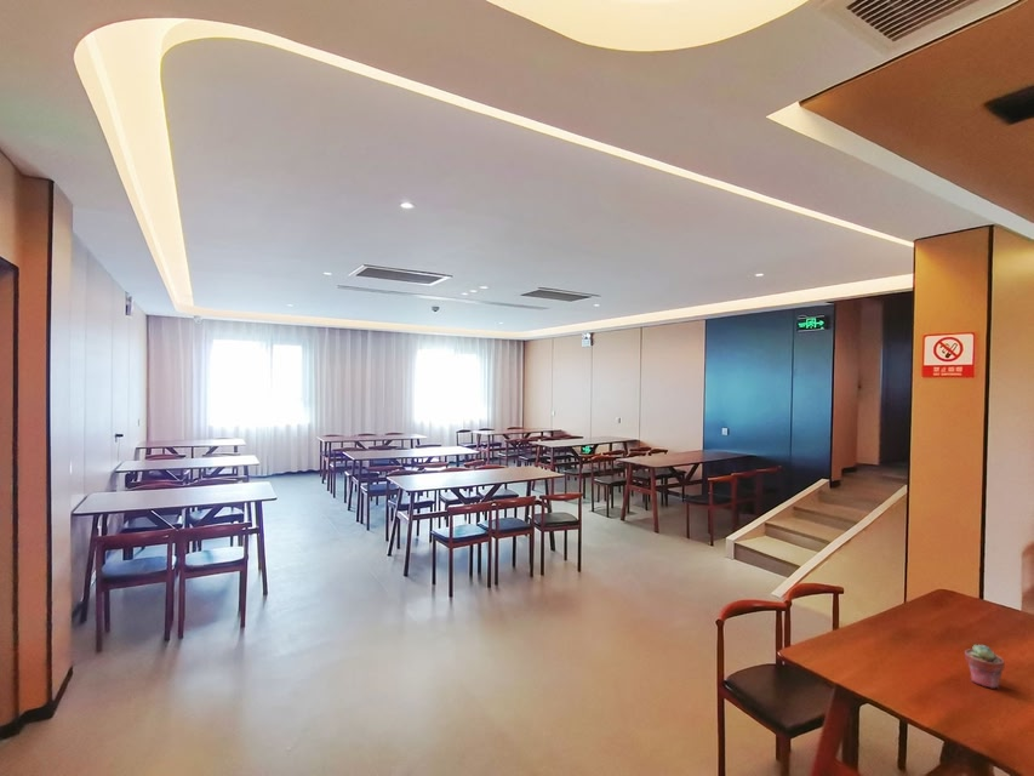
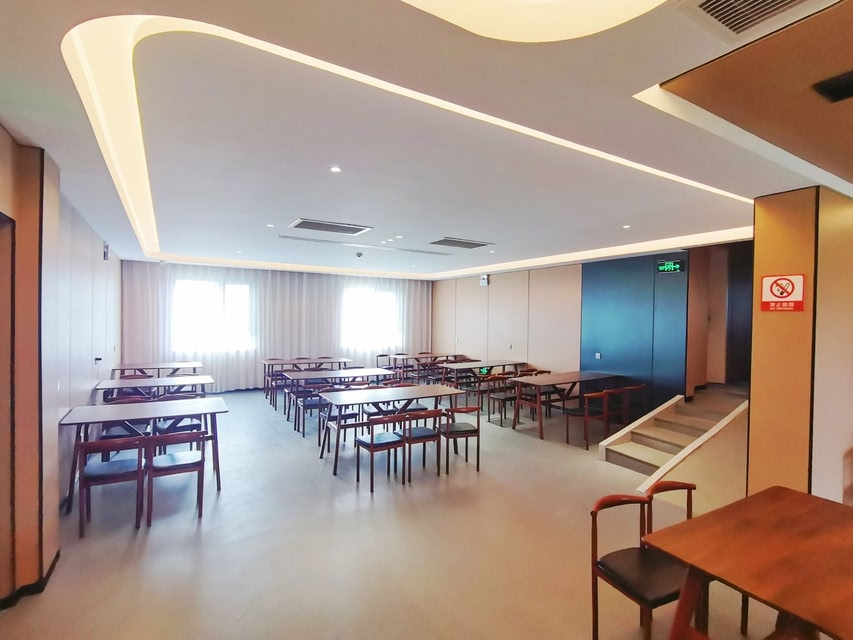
- potted succulent [964,643,1006,690]
